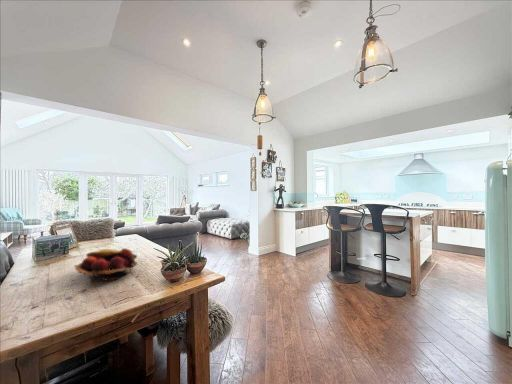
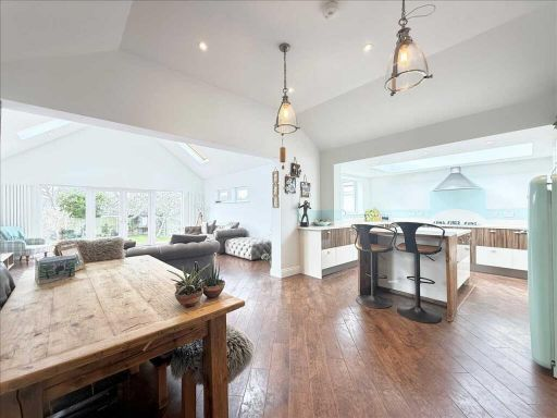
- fruit basket [73,247,138,281]
